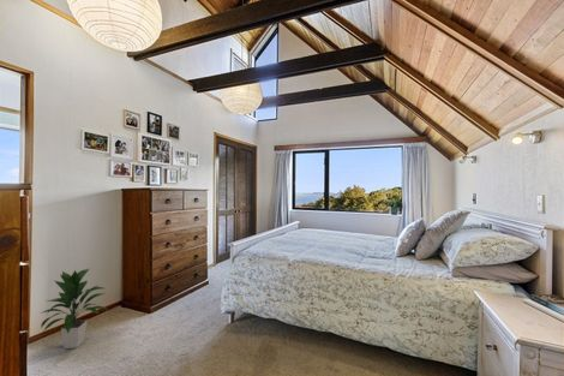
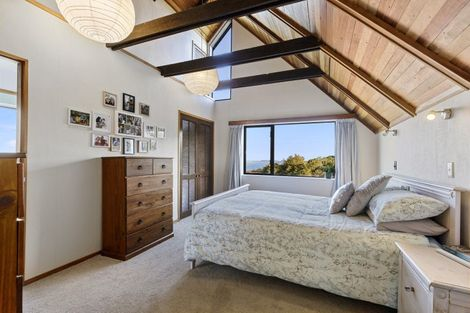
- indoor plant [40,268,109,350]
